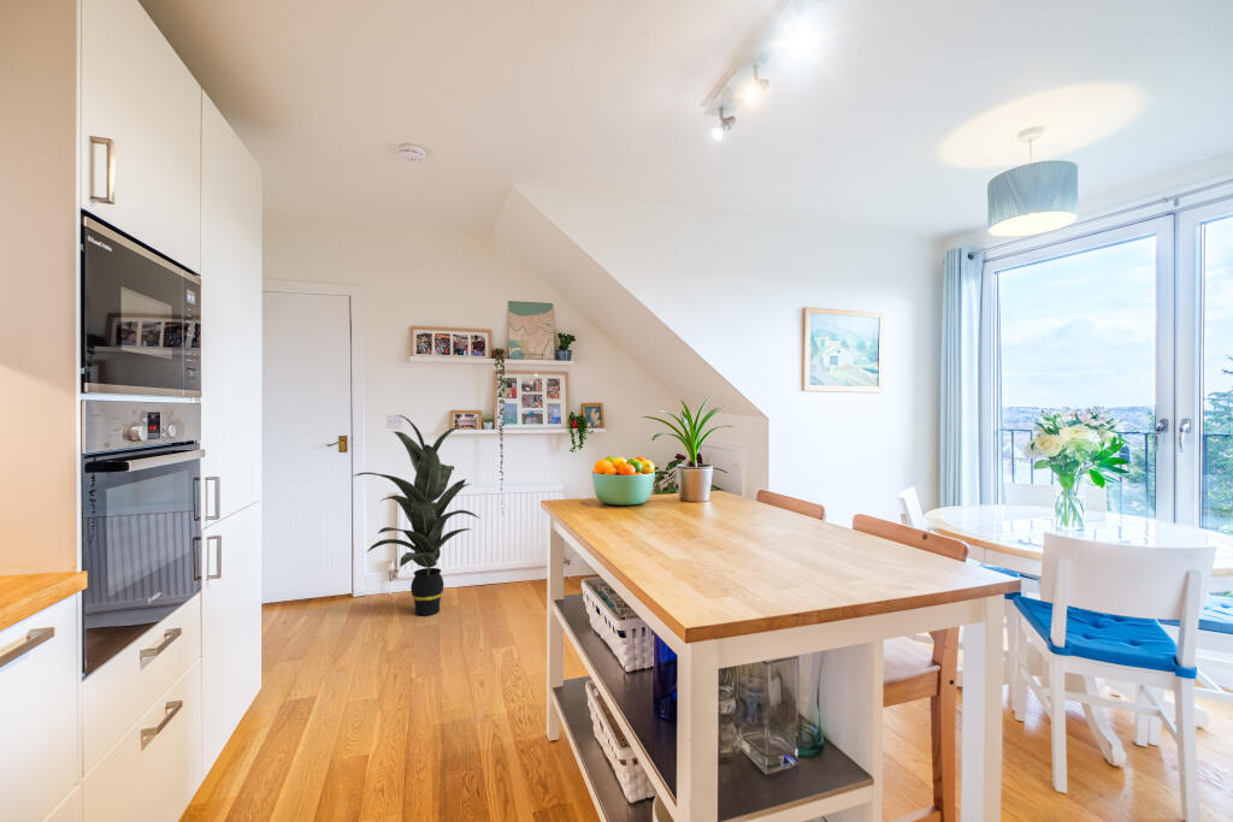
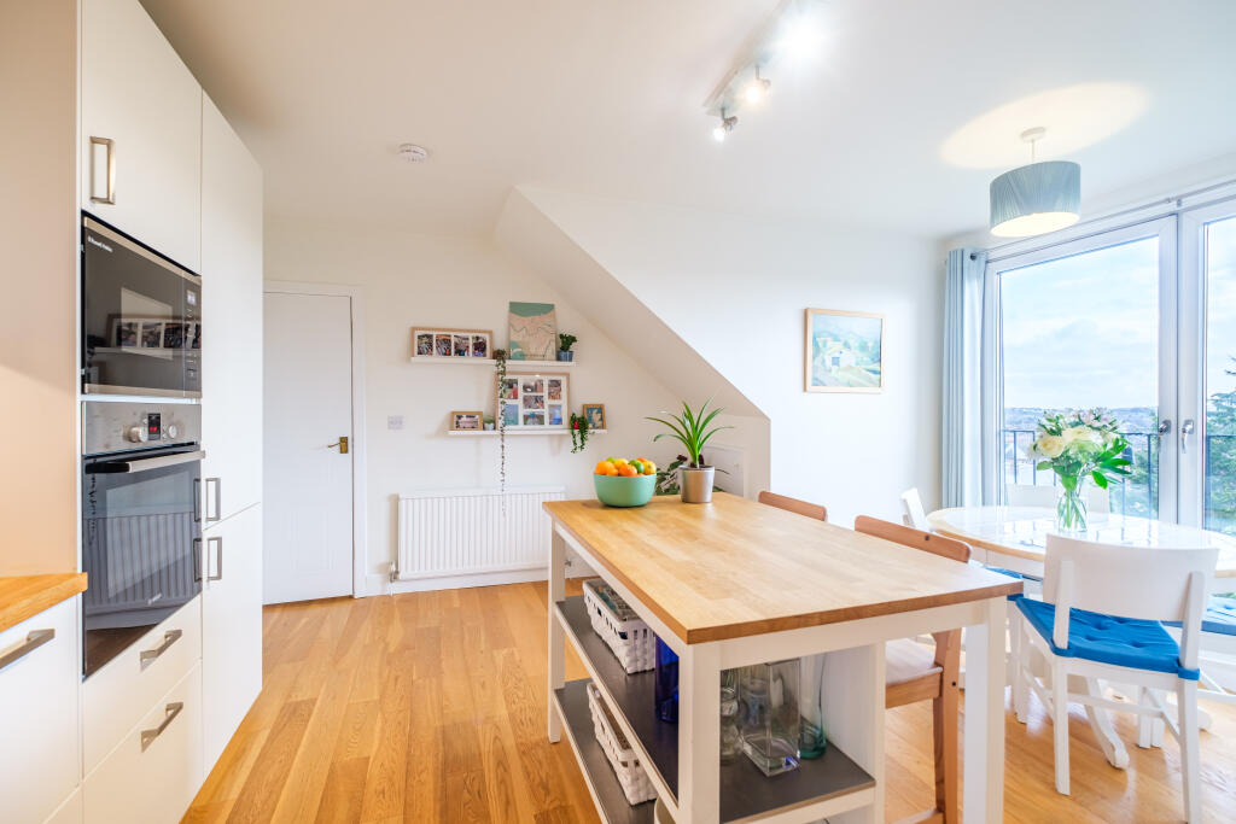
- indoor plant [352,414,482,617]
